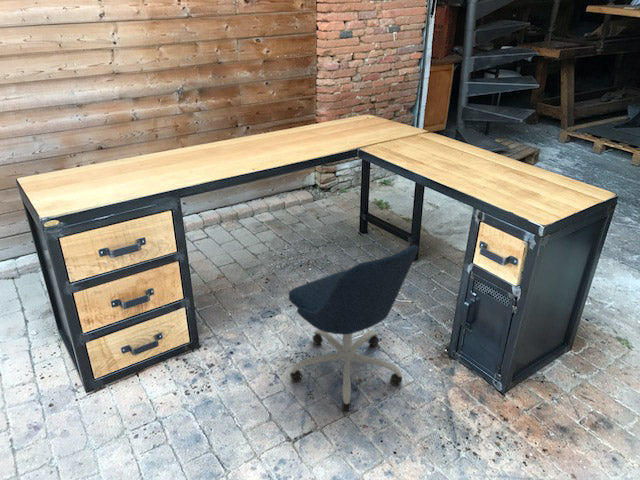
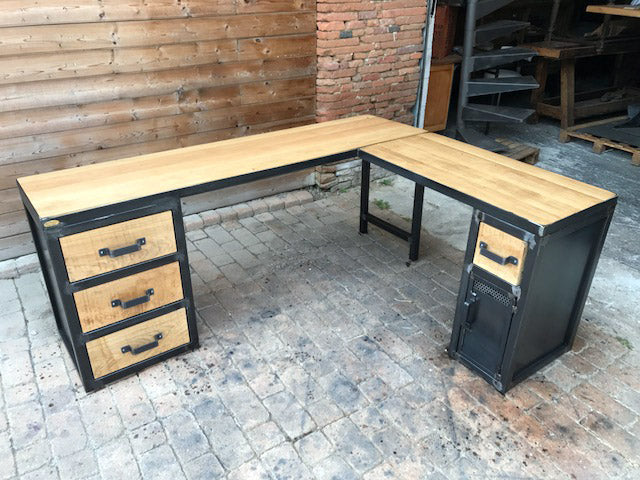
- office chair [288,244,419,412]
